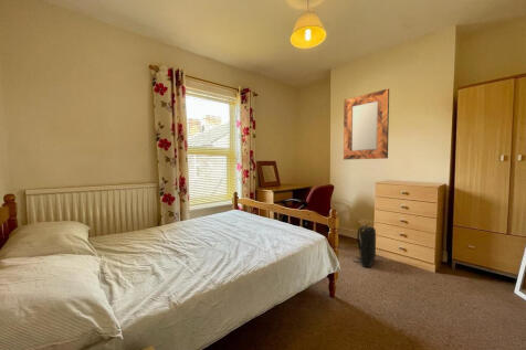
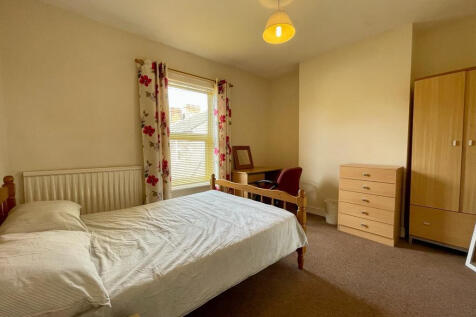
- home mirror [343,87,390,161]
- backpack [351,223,377,268]
